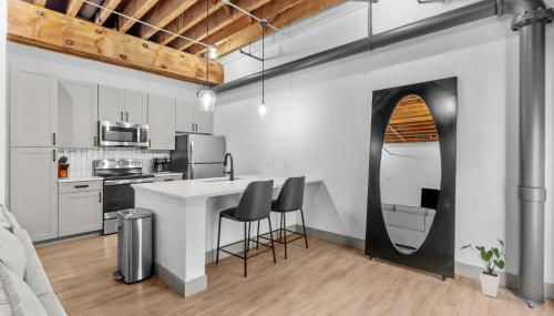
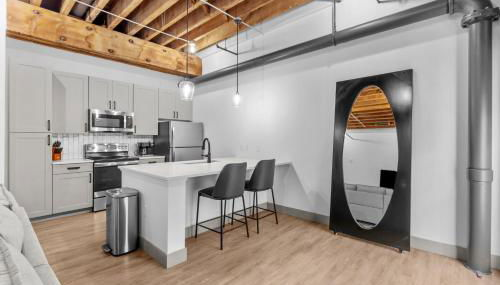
- house plant [459,238,509,298]
